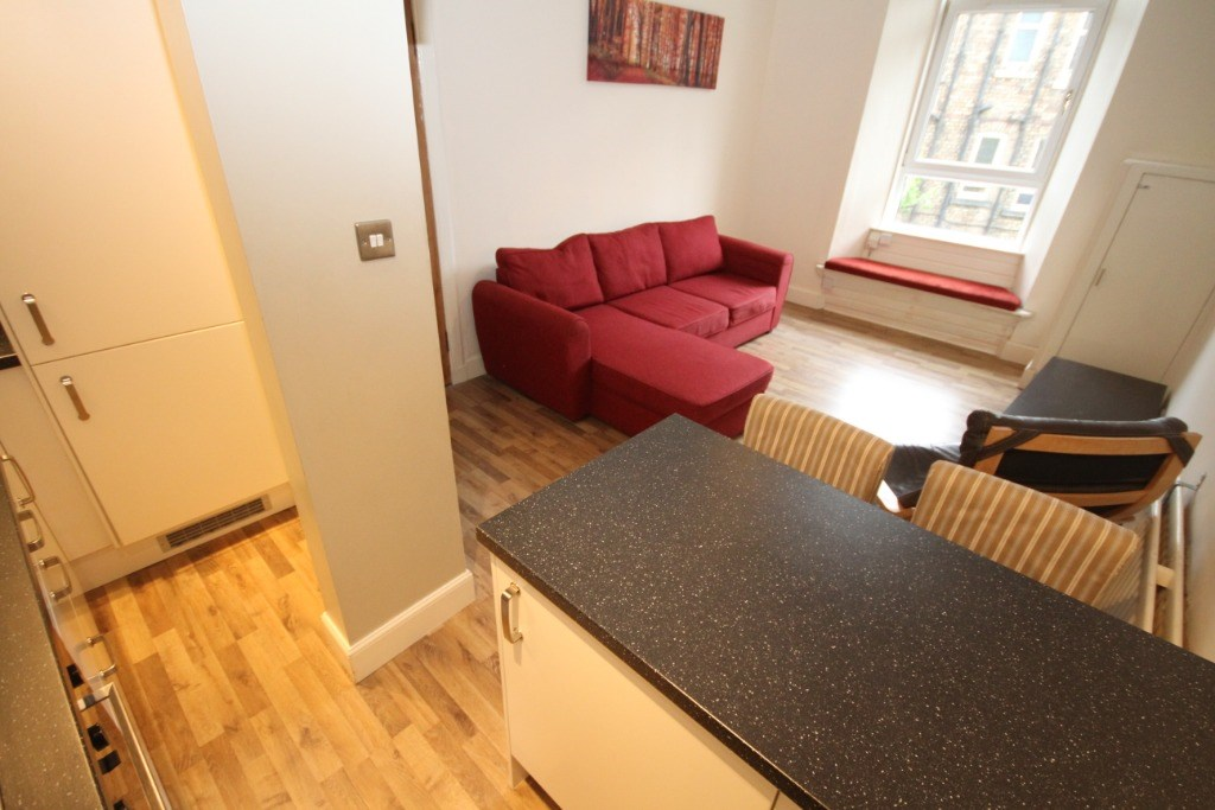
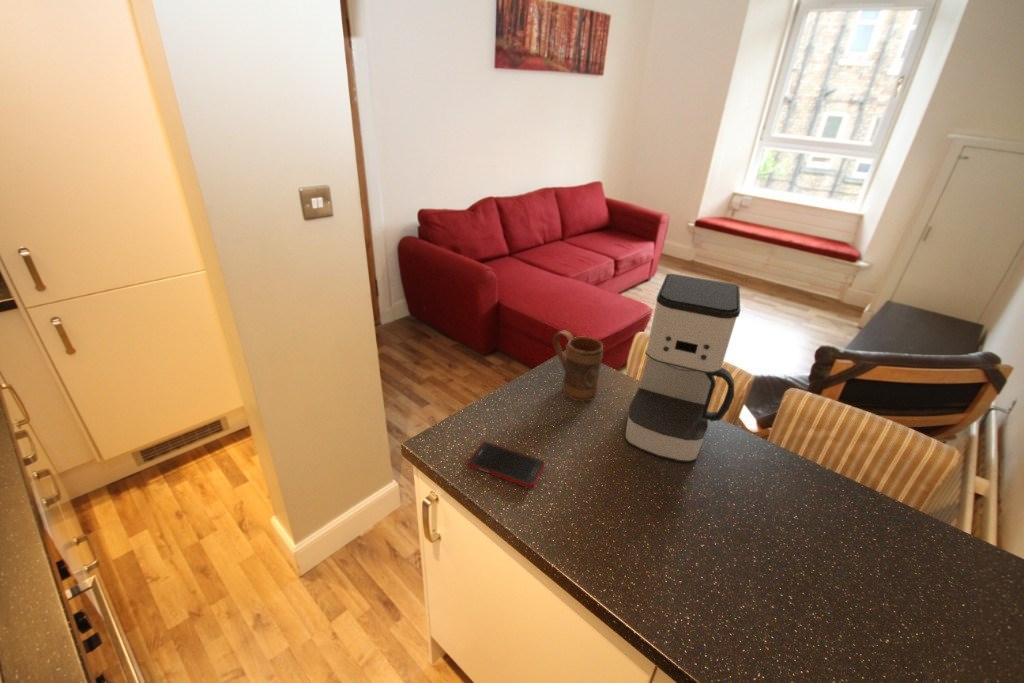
+ mug [552,330,604,402]
+ cell phone [467,441,546,489]
+ coffee maker [624,273,741,464]
